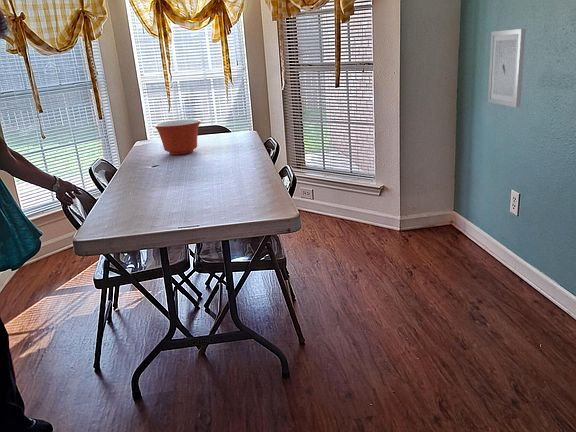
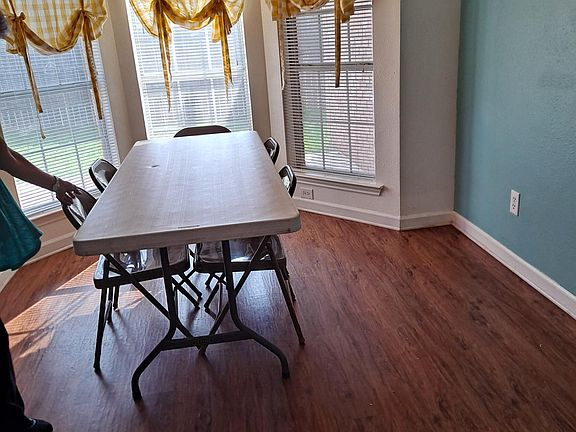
- mixing bowl [153,118,202,156]
- wall art [487,28,527,108]
